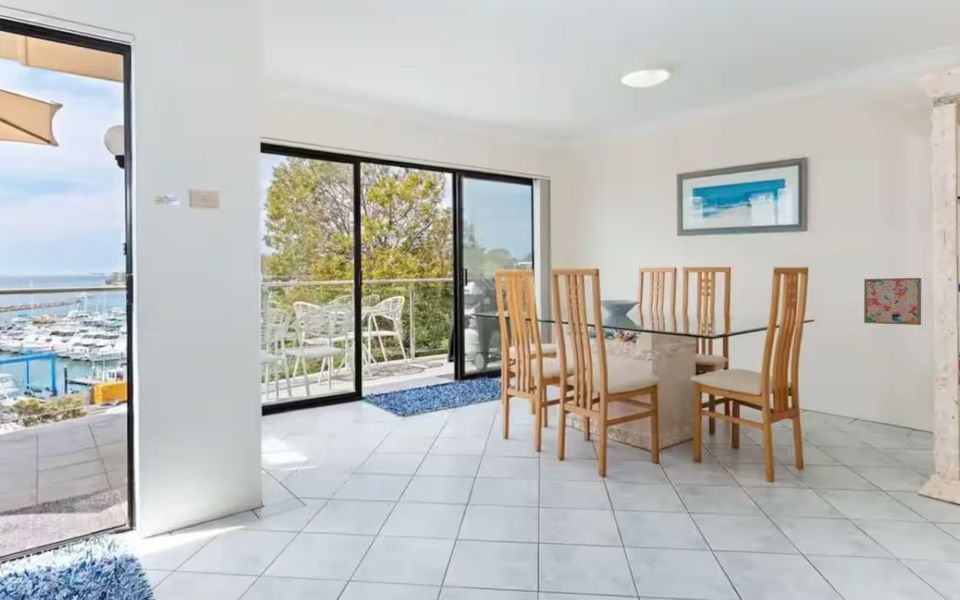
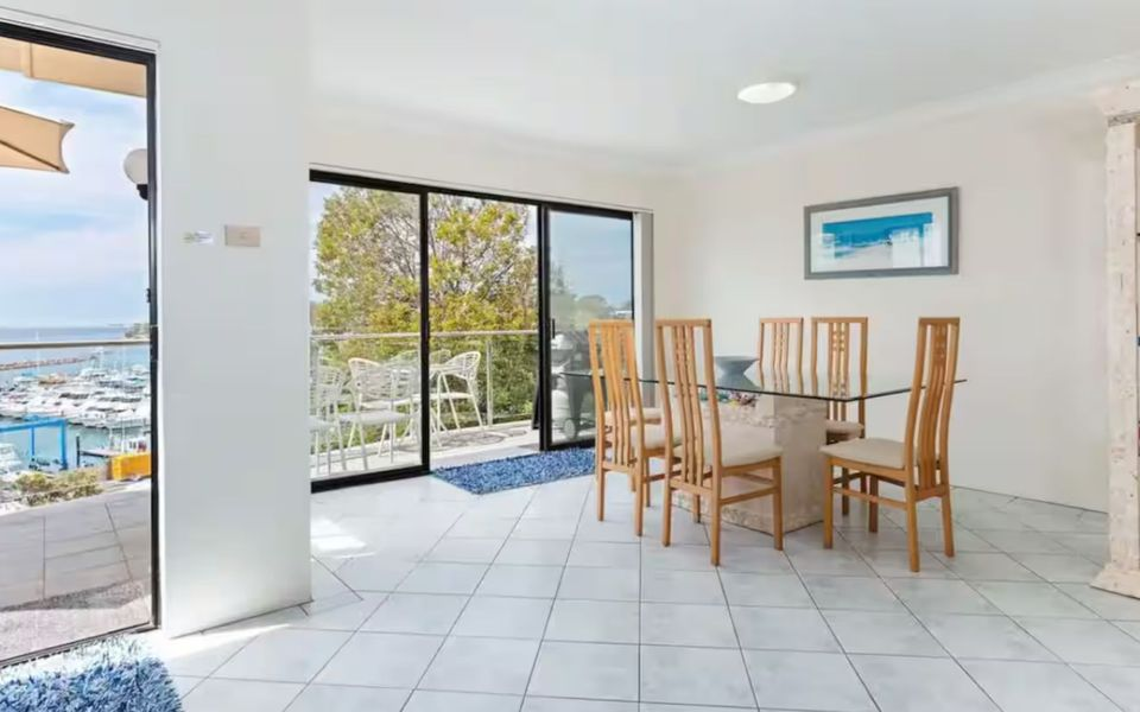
- wall art [863,277,922,326]
